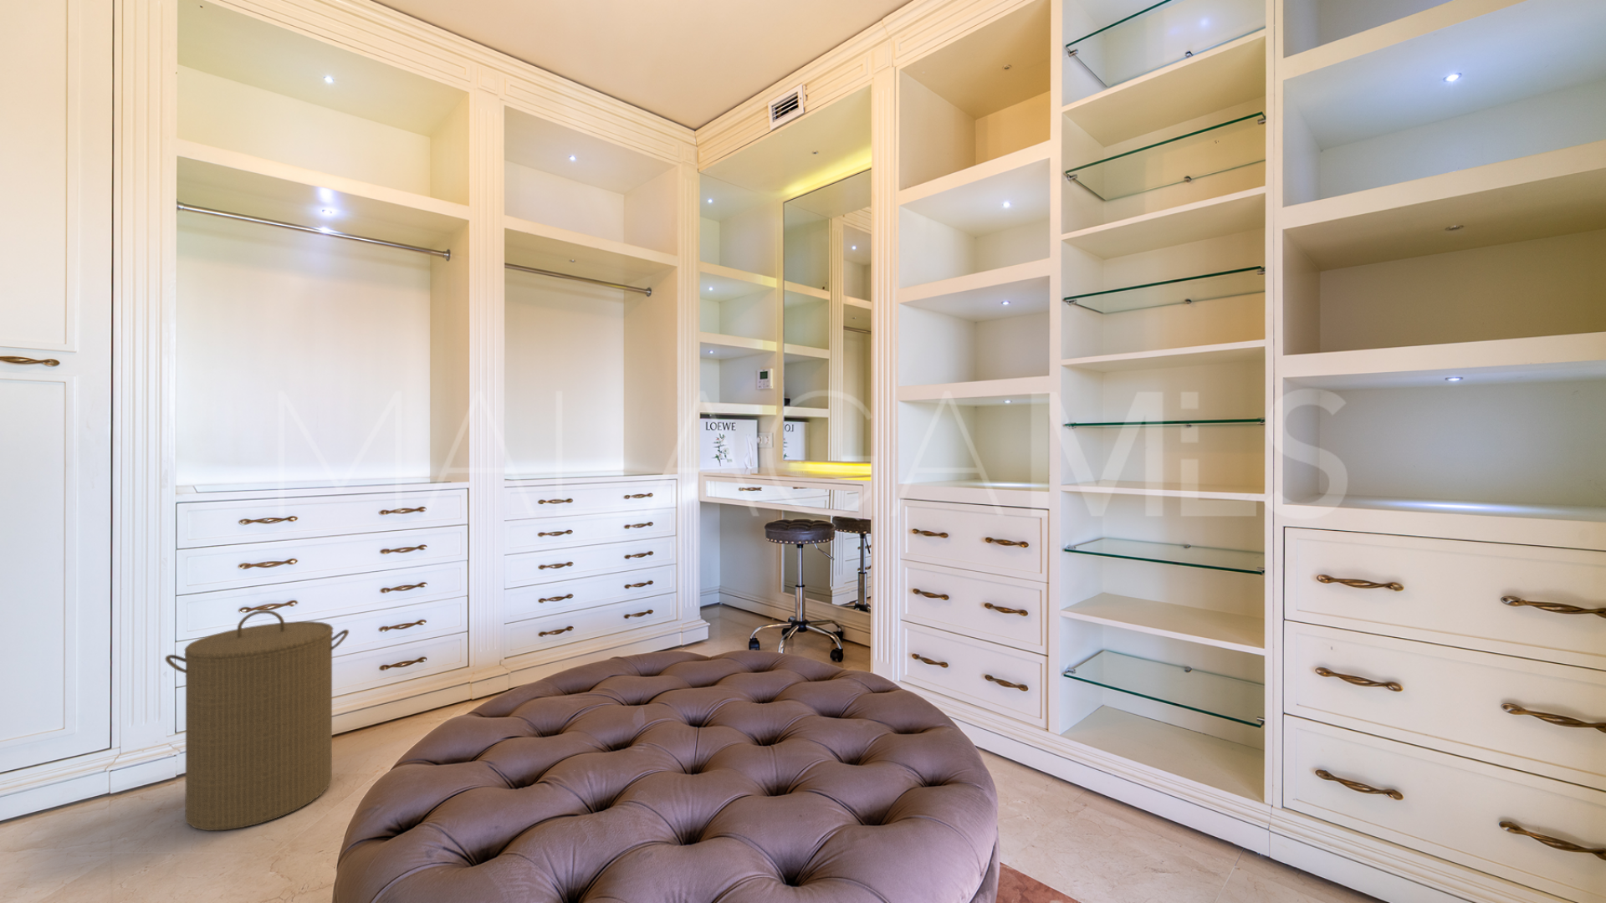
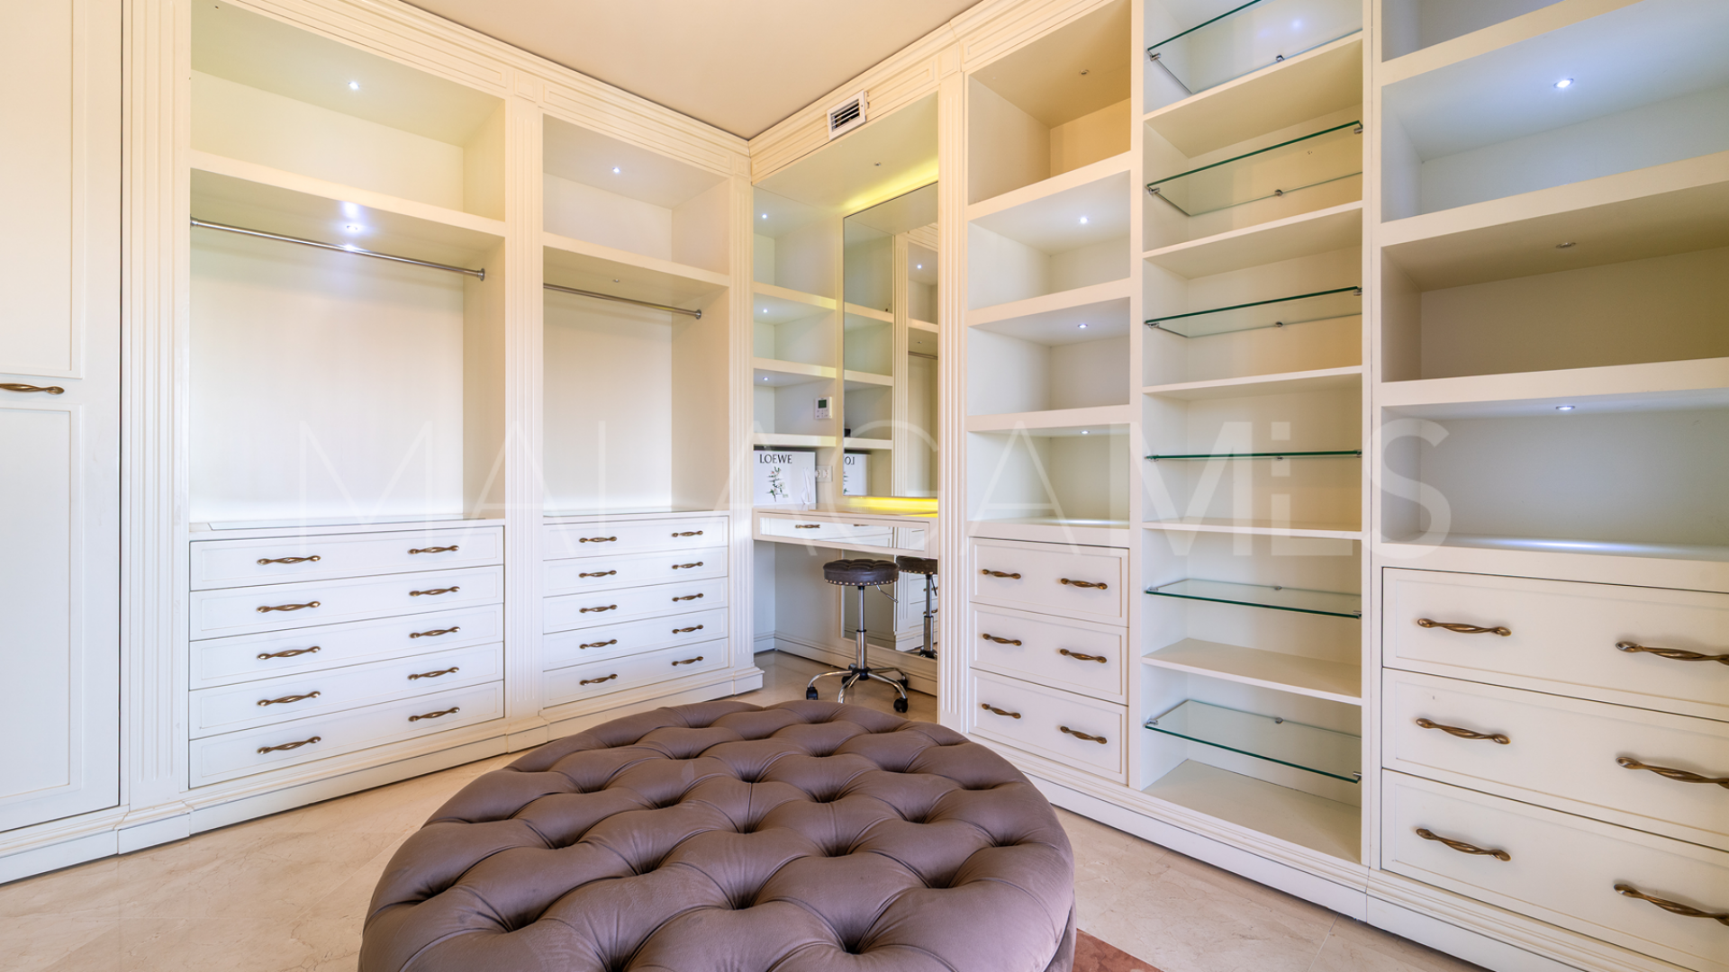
- laundry hamper [164,610,350,832]
